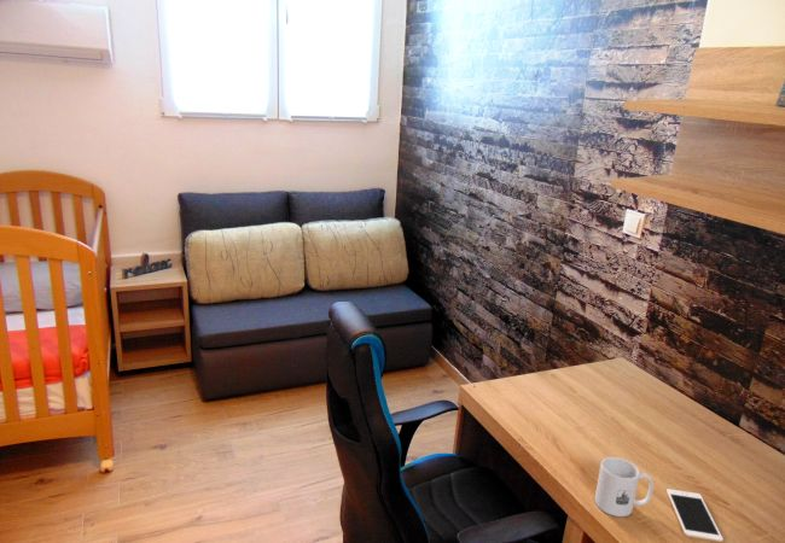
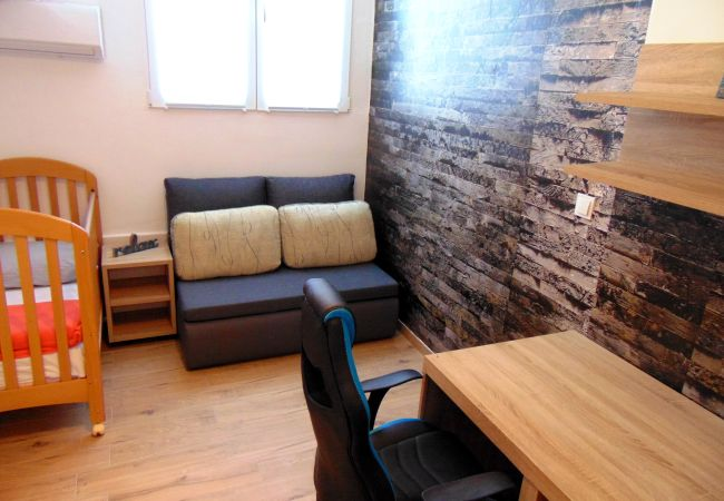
- mug [593,456,655,518]
- cell phone [665,487,725,543]
